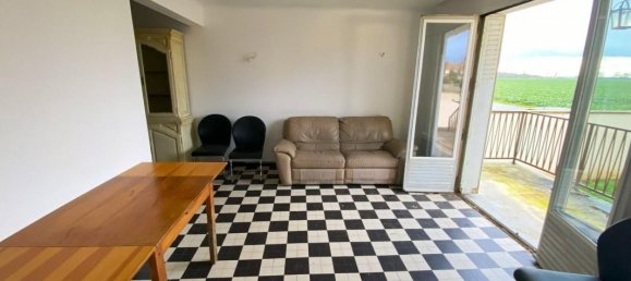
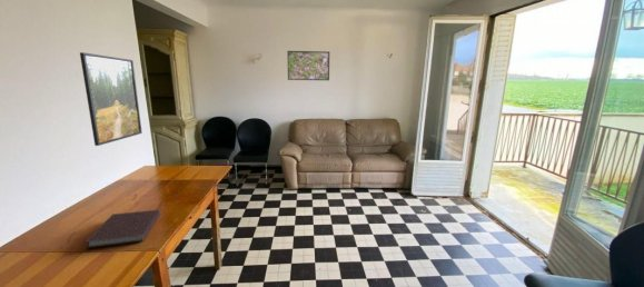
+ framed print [79,51,142,147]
+ notebook [83,209,161,250]
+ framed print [286,50,330,81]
